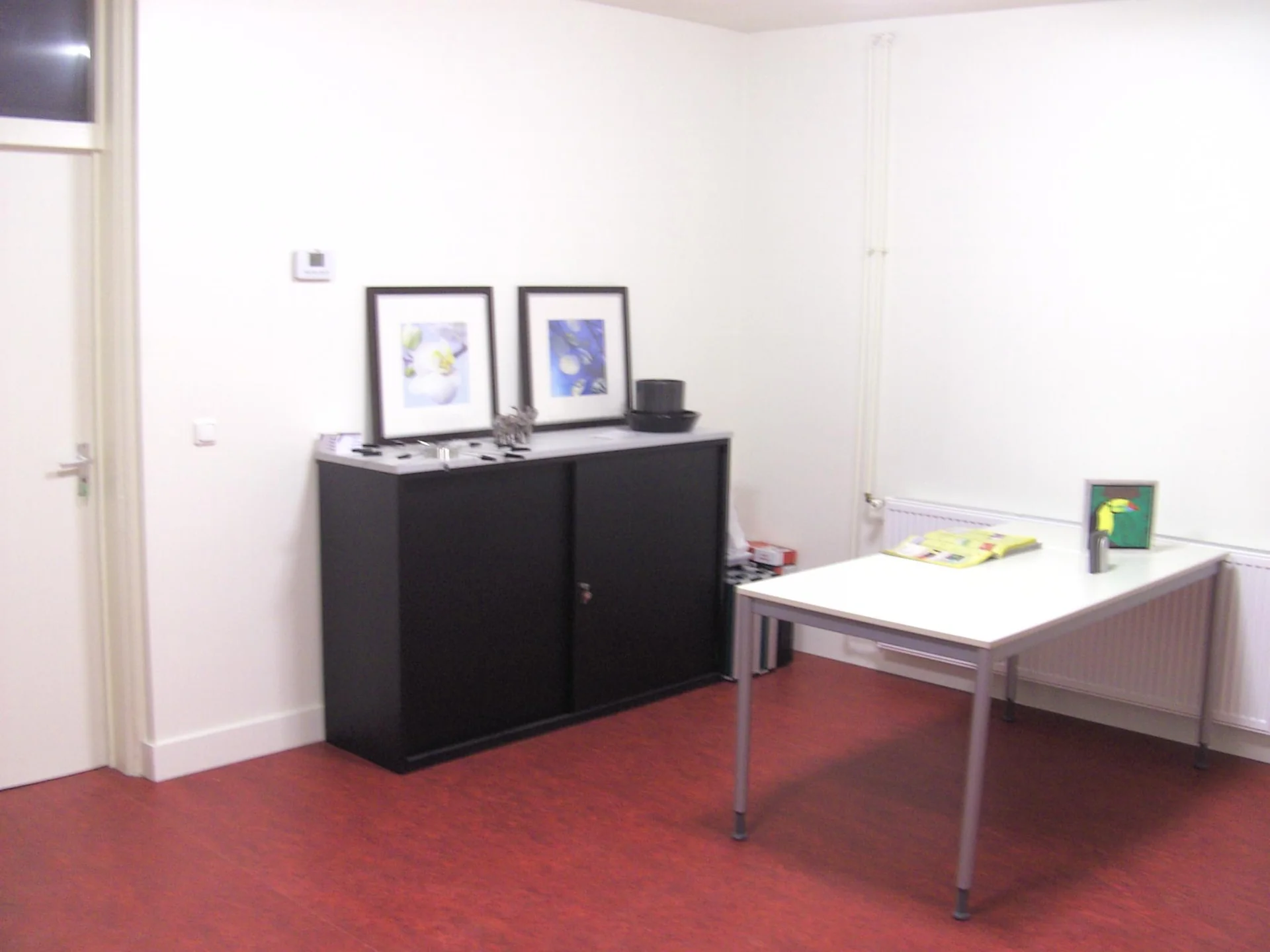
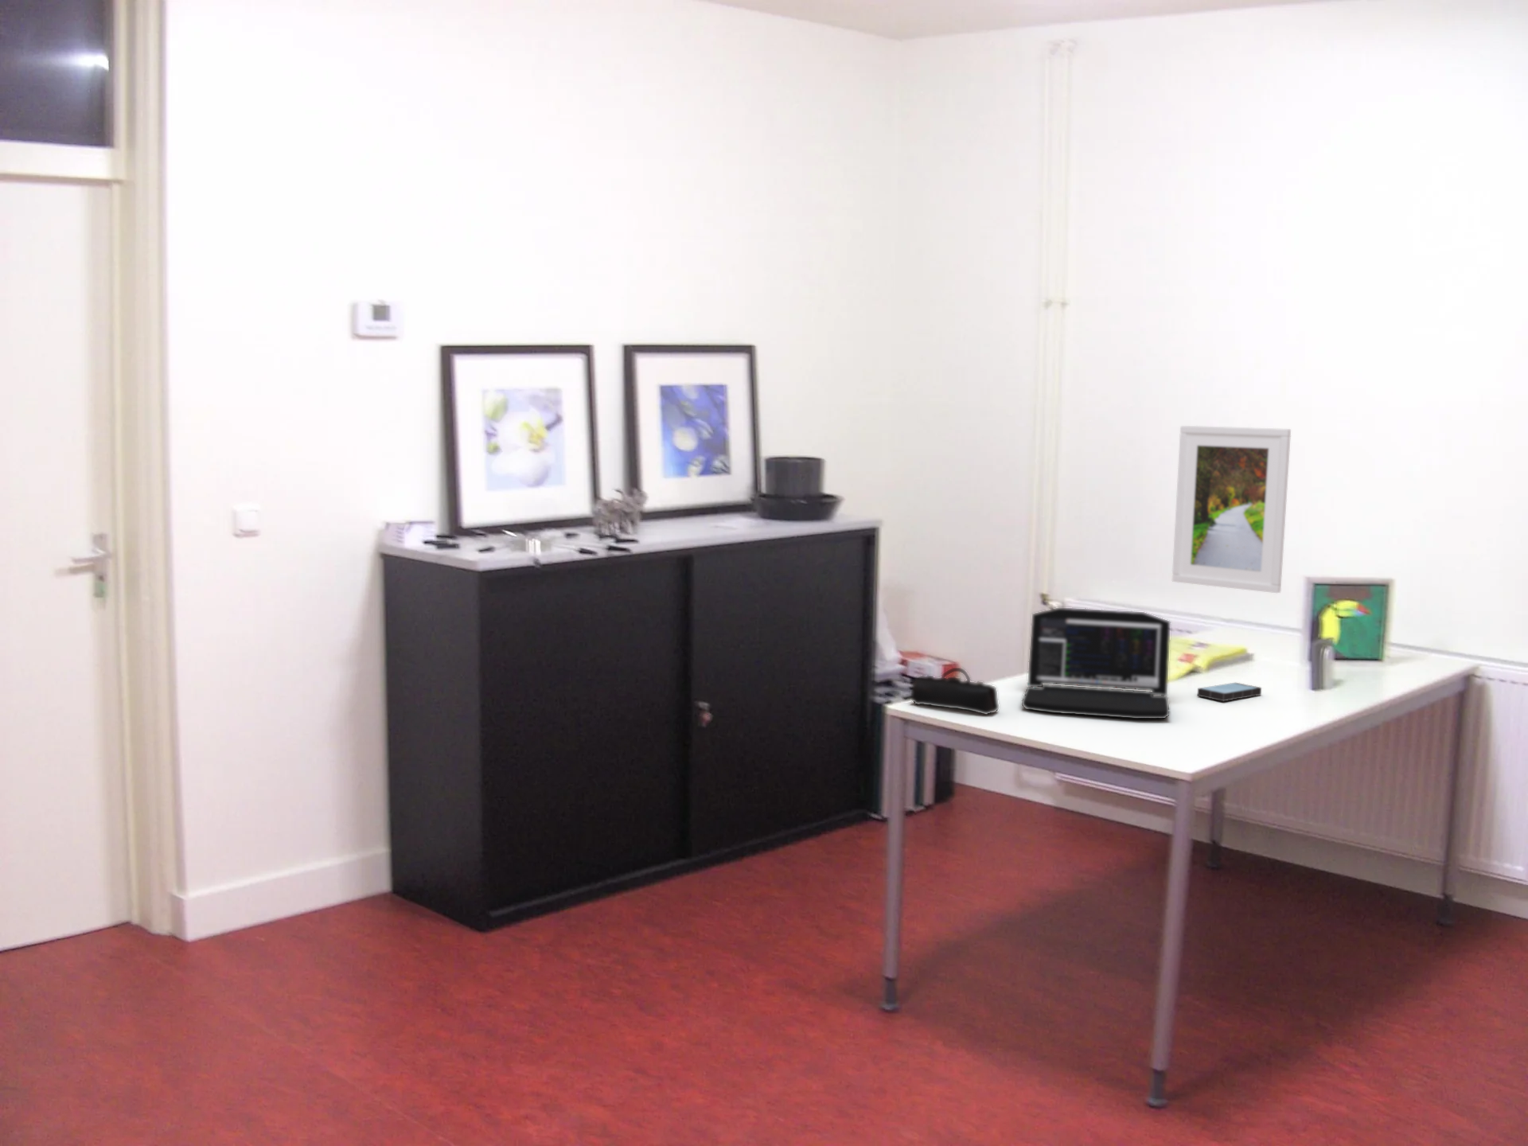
+ pencil case [911,667,1000,715]
+ smartphone [1196,683,1262,702]
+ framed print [1172,425,1292,593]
+ laptop [1021,607,1171,720]
